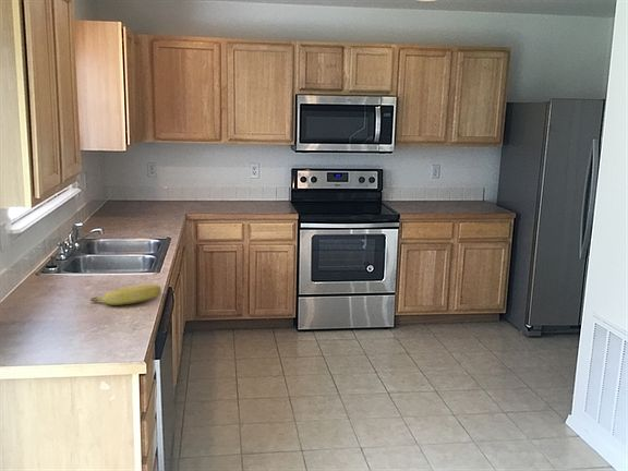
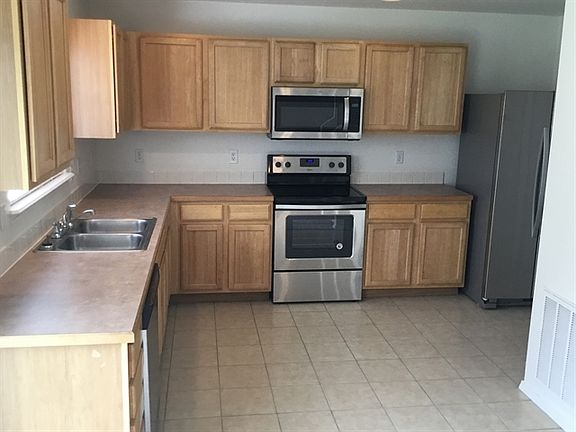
- banana [88,283,162,306]
